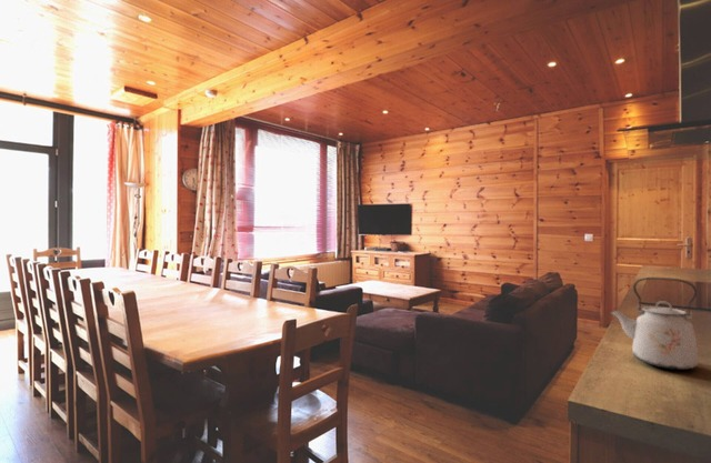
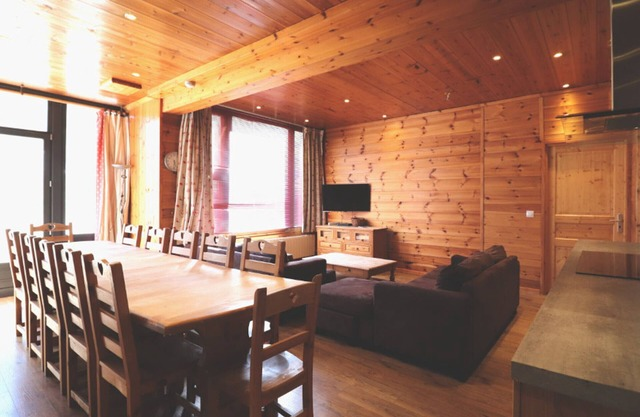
- kettle [609,276,700,371]
